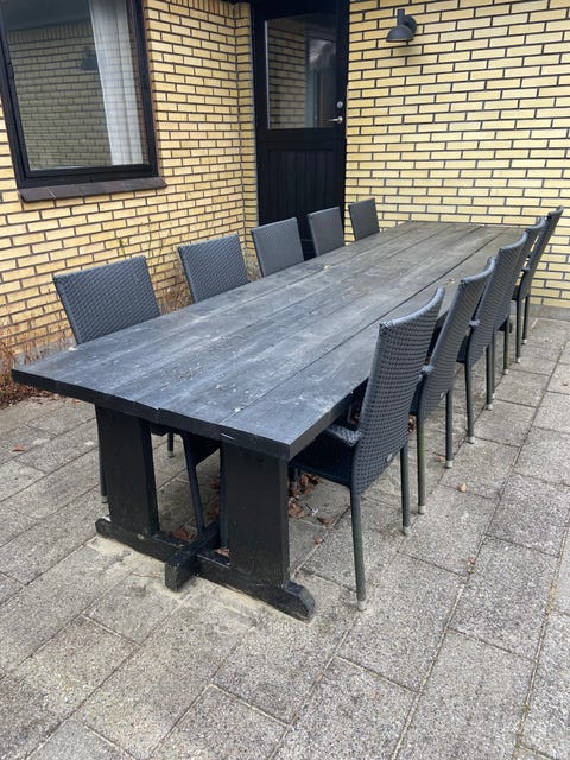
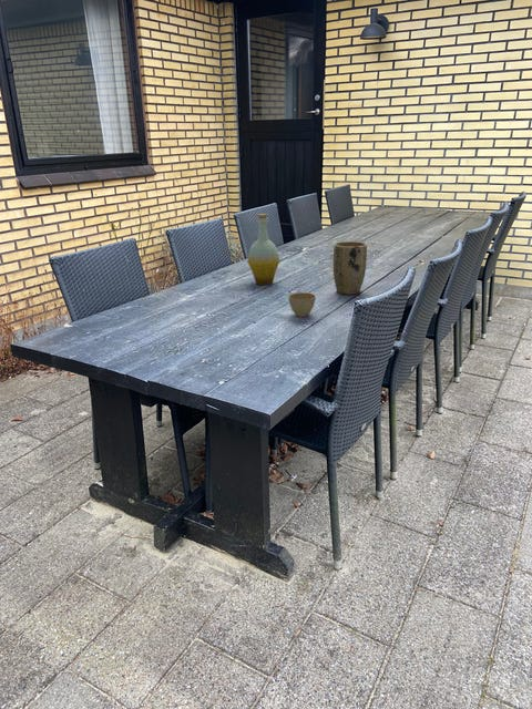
+ bottle [246,213,282,286]
+ plant pot [332,240,368,296]
+ flower pot [287,291,317,318]
